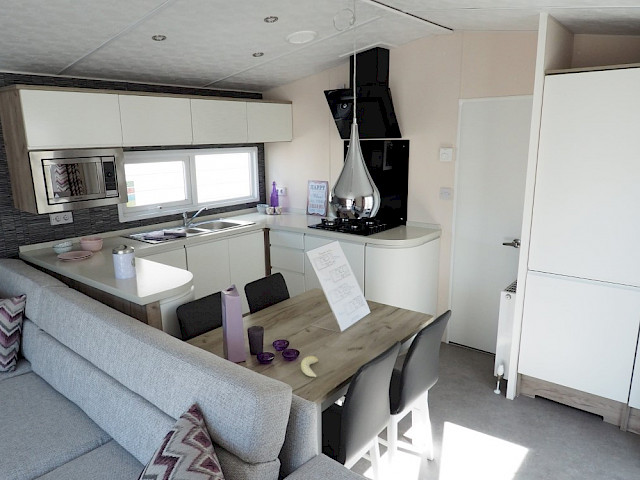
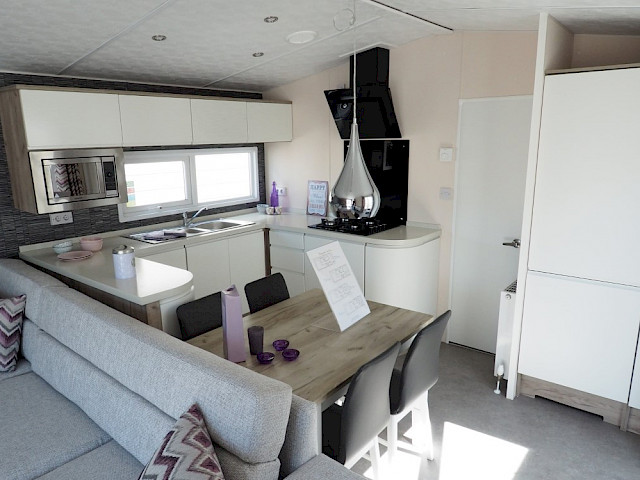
- fruit [300,355,319,378]
